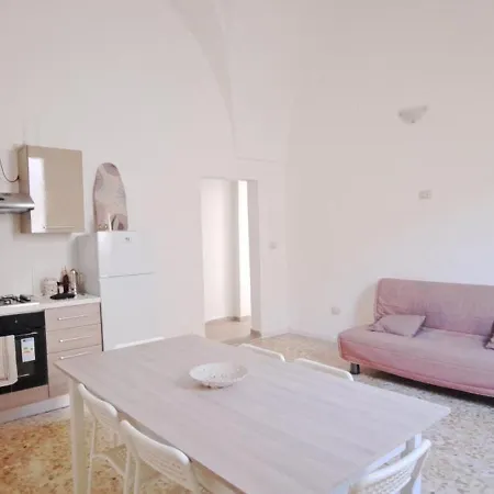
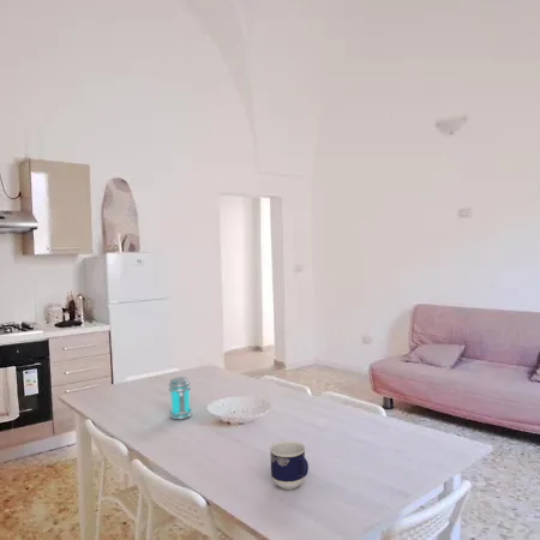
+ jar [168,376,192,420]
+ cup [268,439,310,491]
